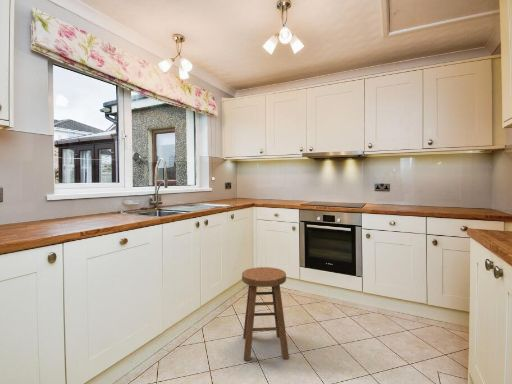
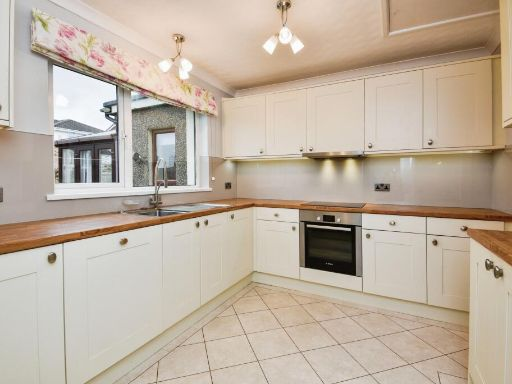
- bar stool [241,266,290,361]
